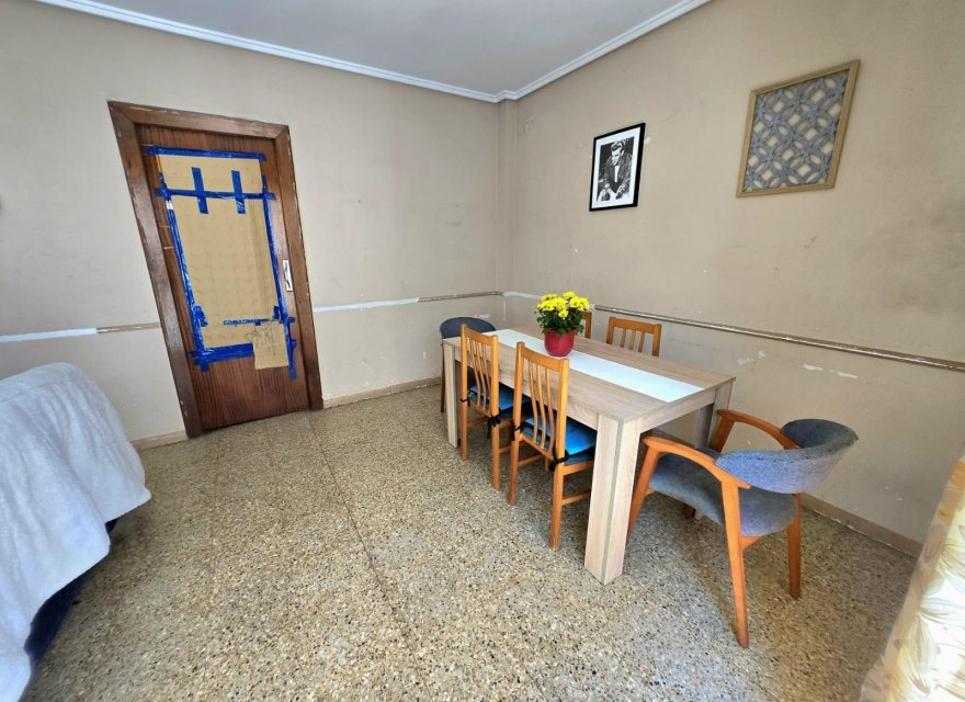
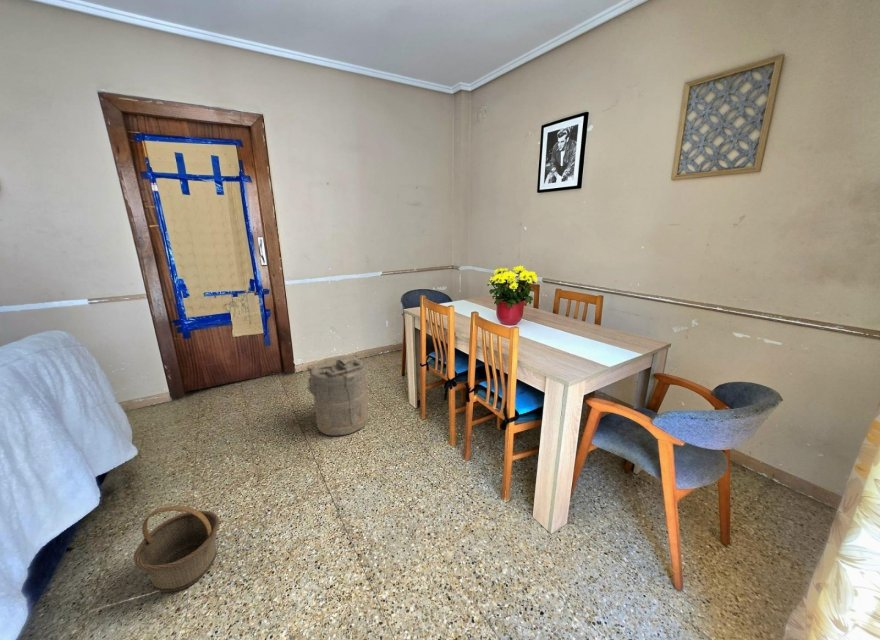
+ basket [133,505,220,593]
+ laundry hamper [306,353,369,436]
